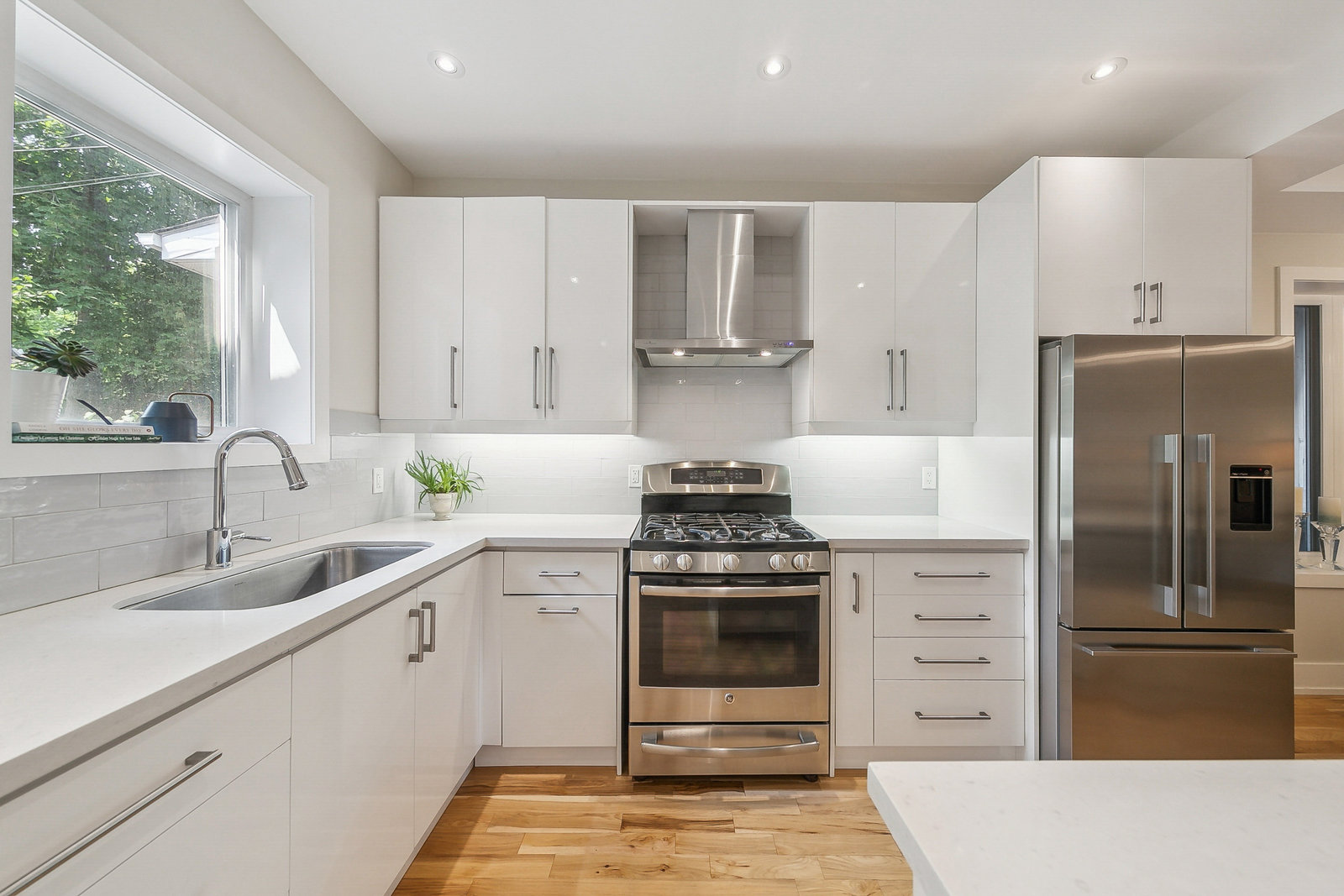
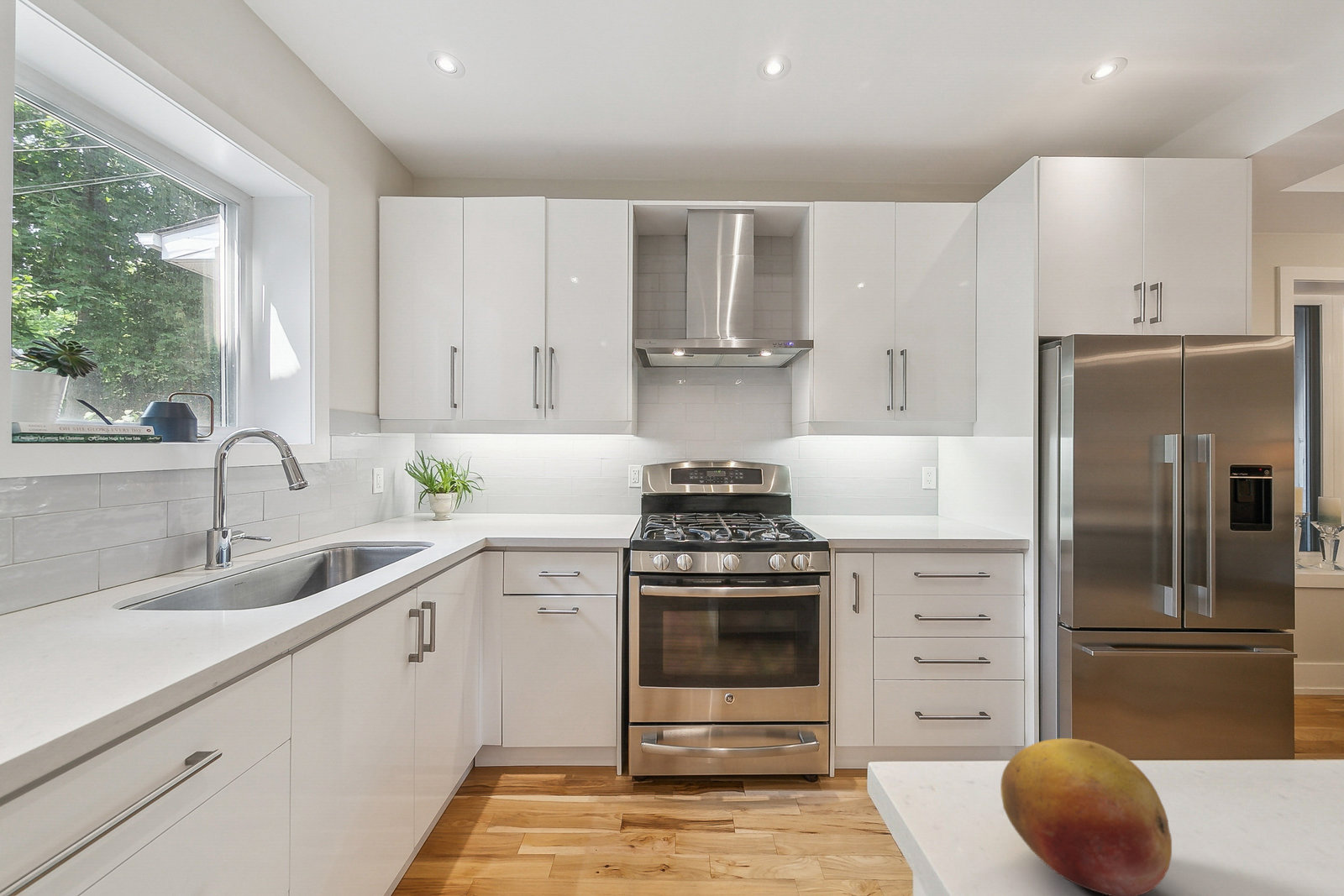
+ fruit [1000,737,1173,896]
